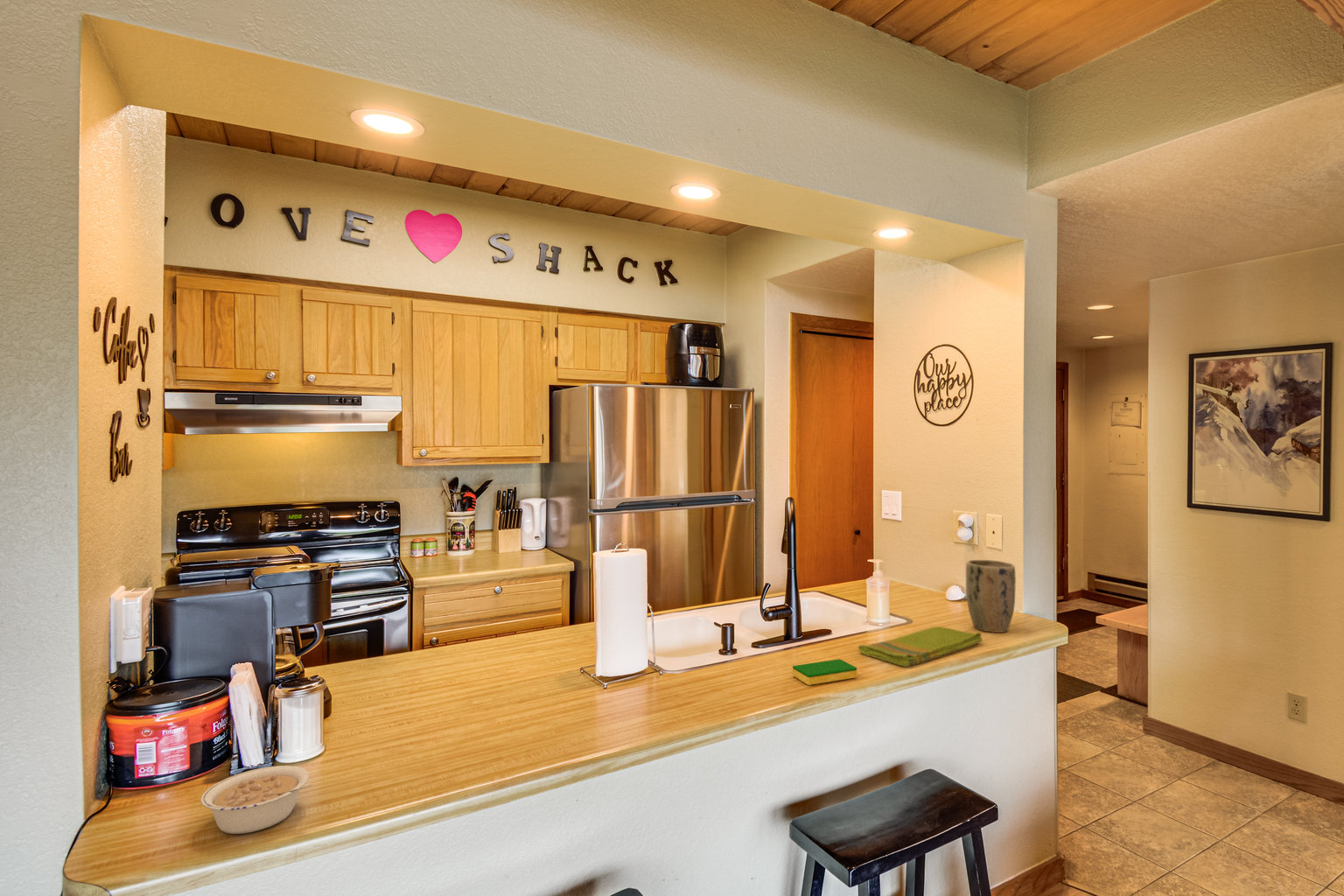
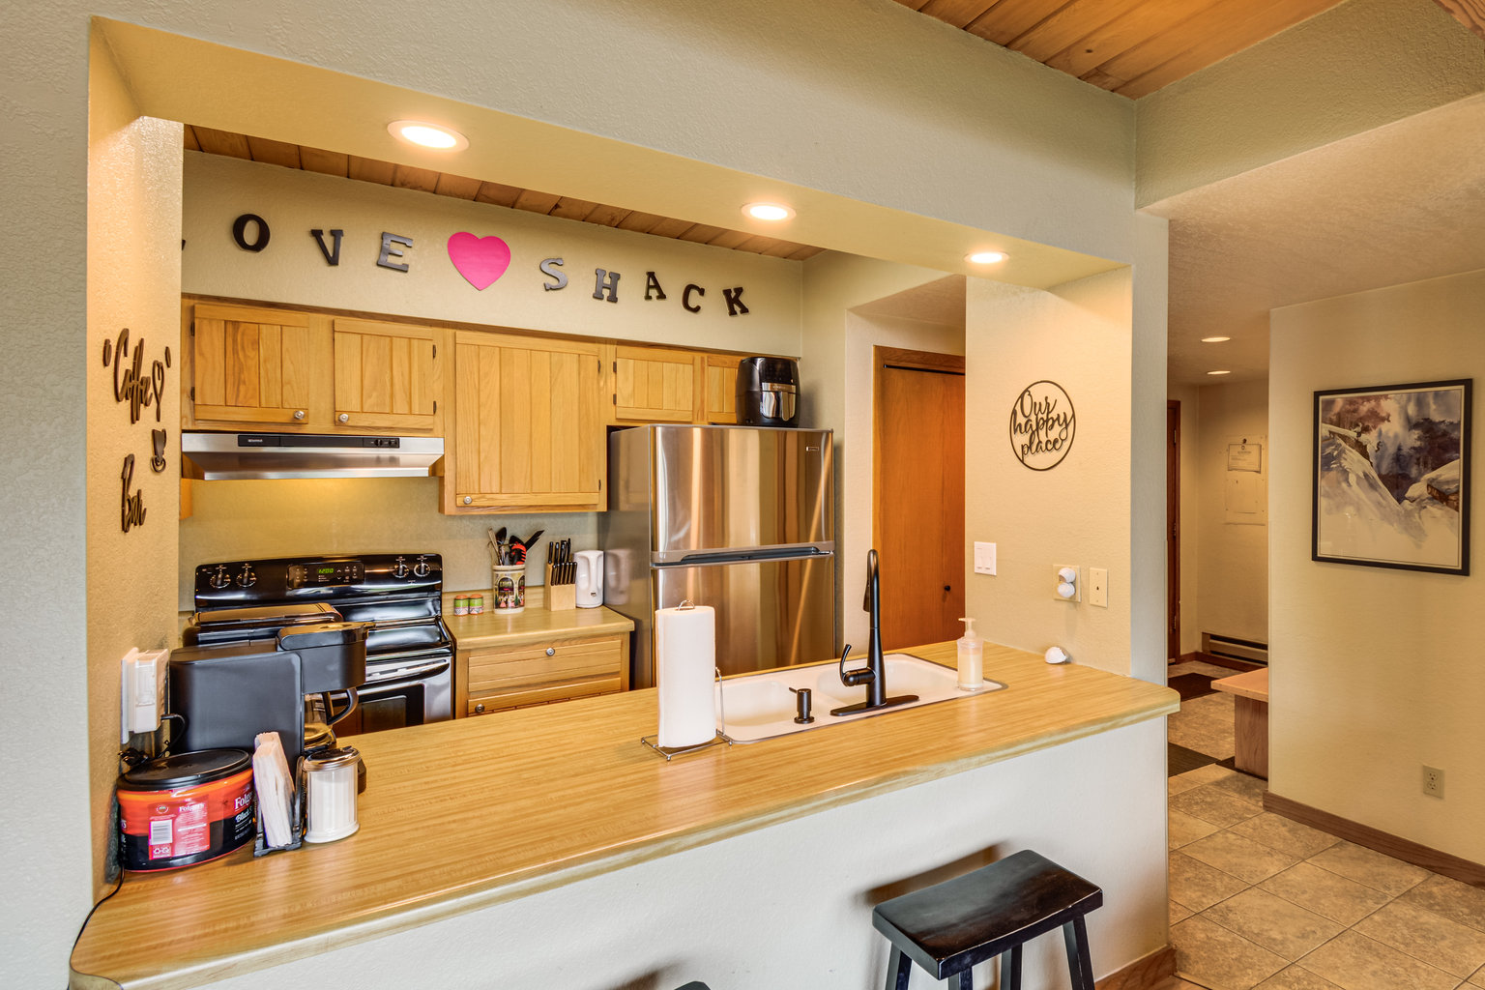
- legume [200,765,312,835]
- dish sponge [792,658,858,686]
- dish towel [858,626,984,668]
- plant pot [965,559,1017,634]
